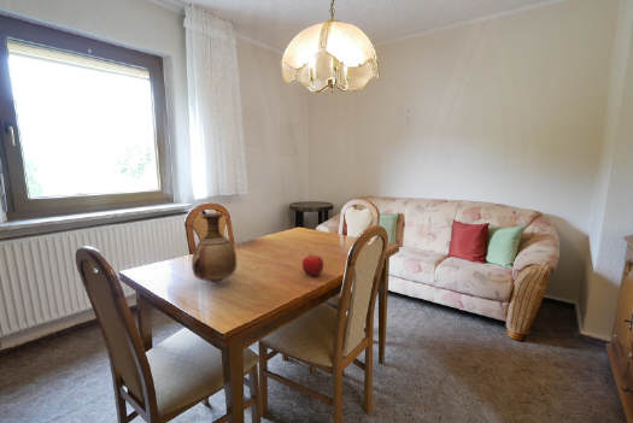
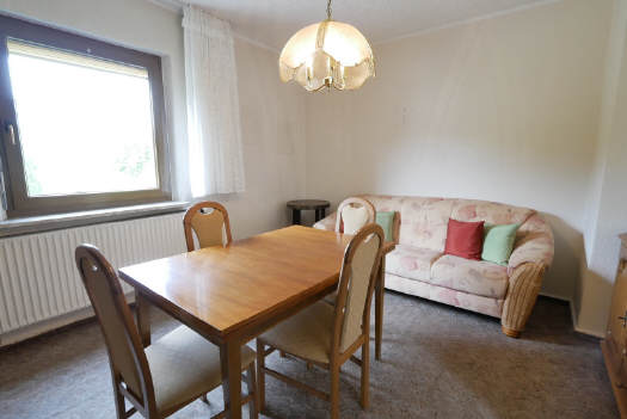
- vase [191,212,238,284]
- fruit [301,253,324,277]
